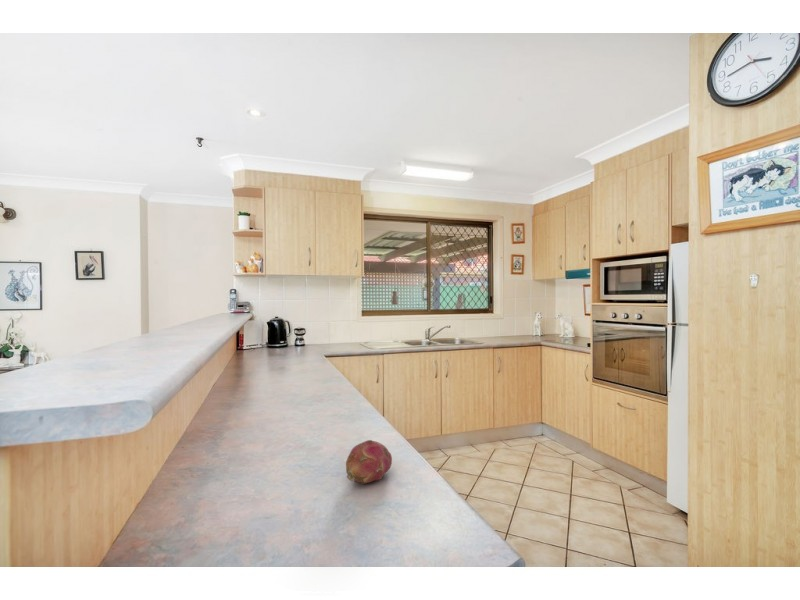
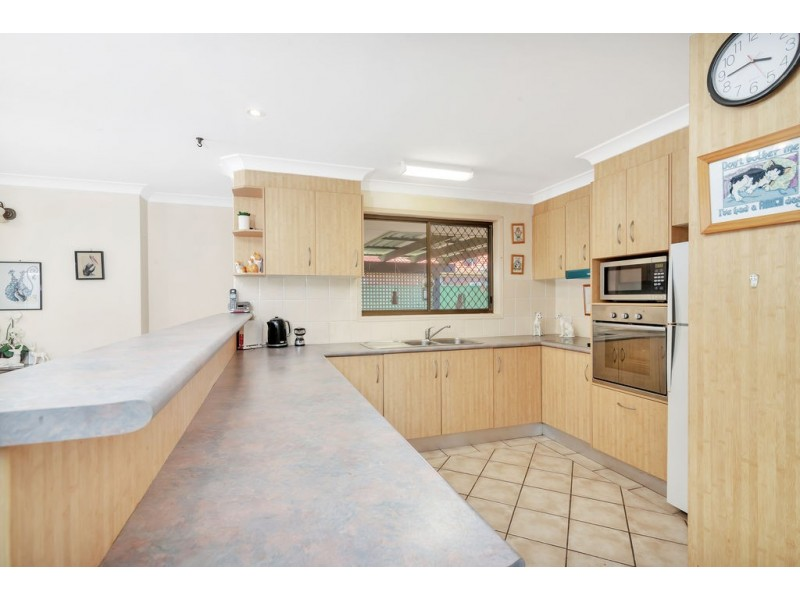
- fruit [345,439,393,485]
